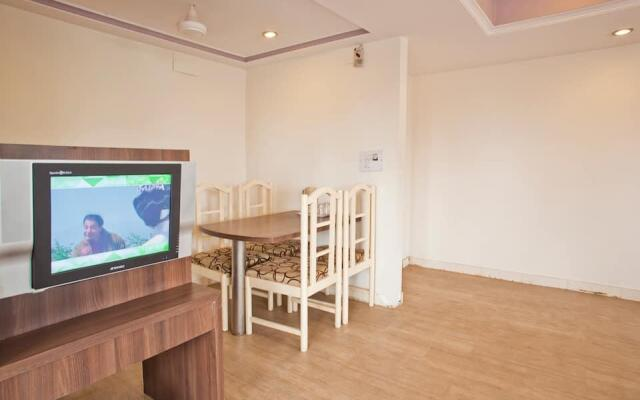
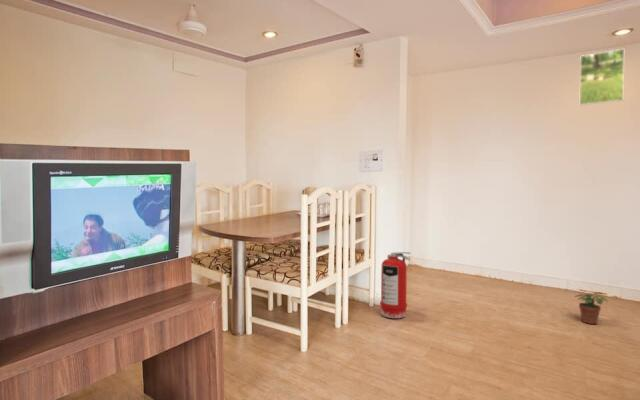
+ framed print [579,48,625,106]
+ fire extinguisher [379,251,412,319]
+ potted plant [573,293,609,325]
